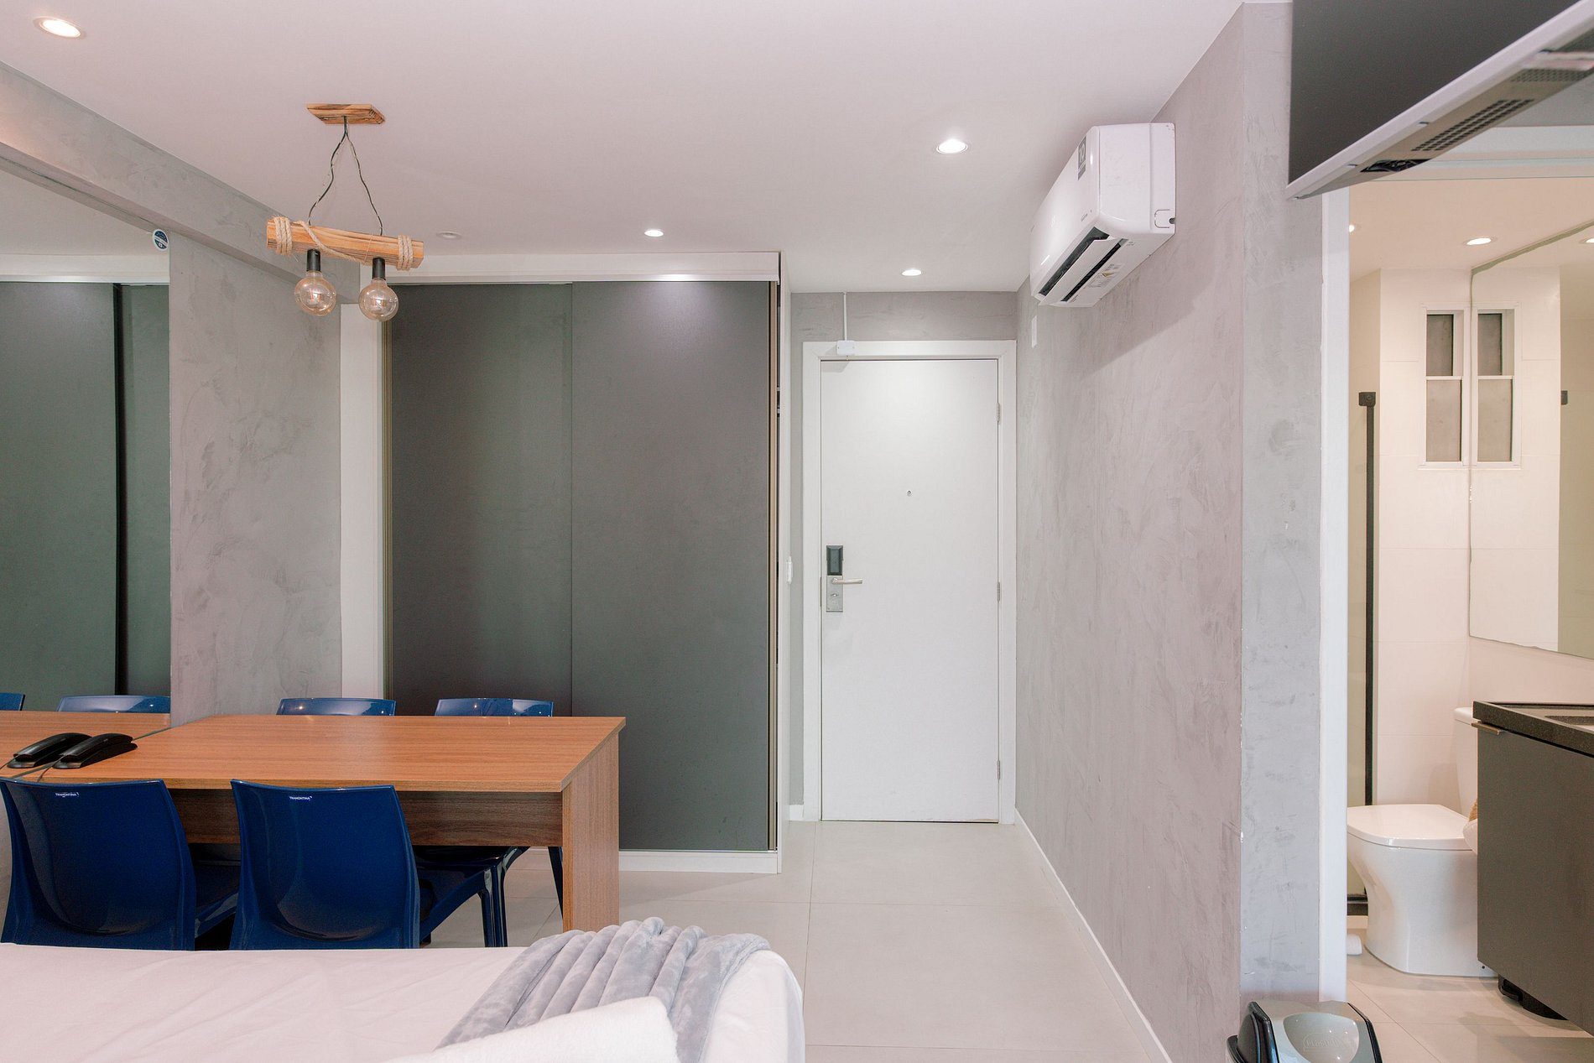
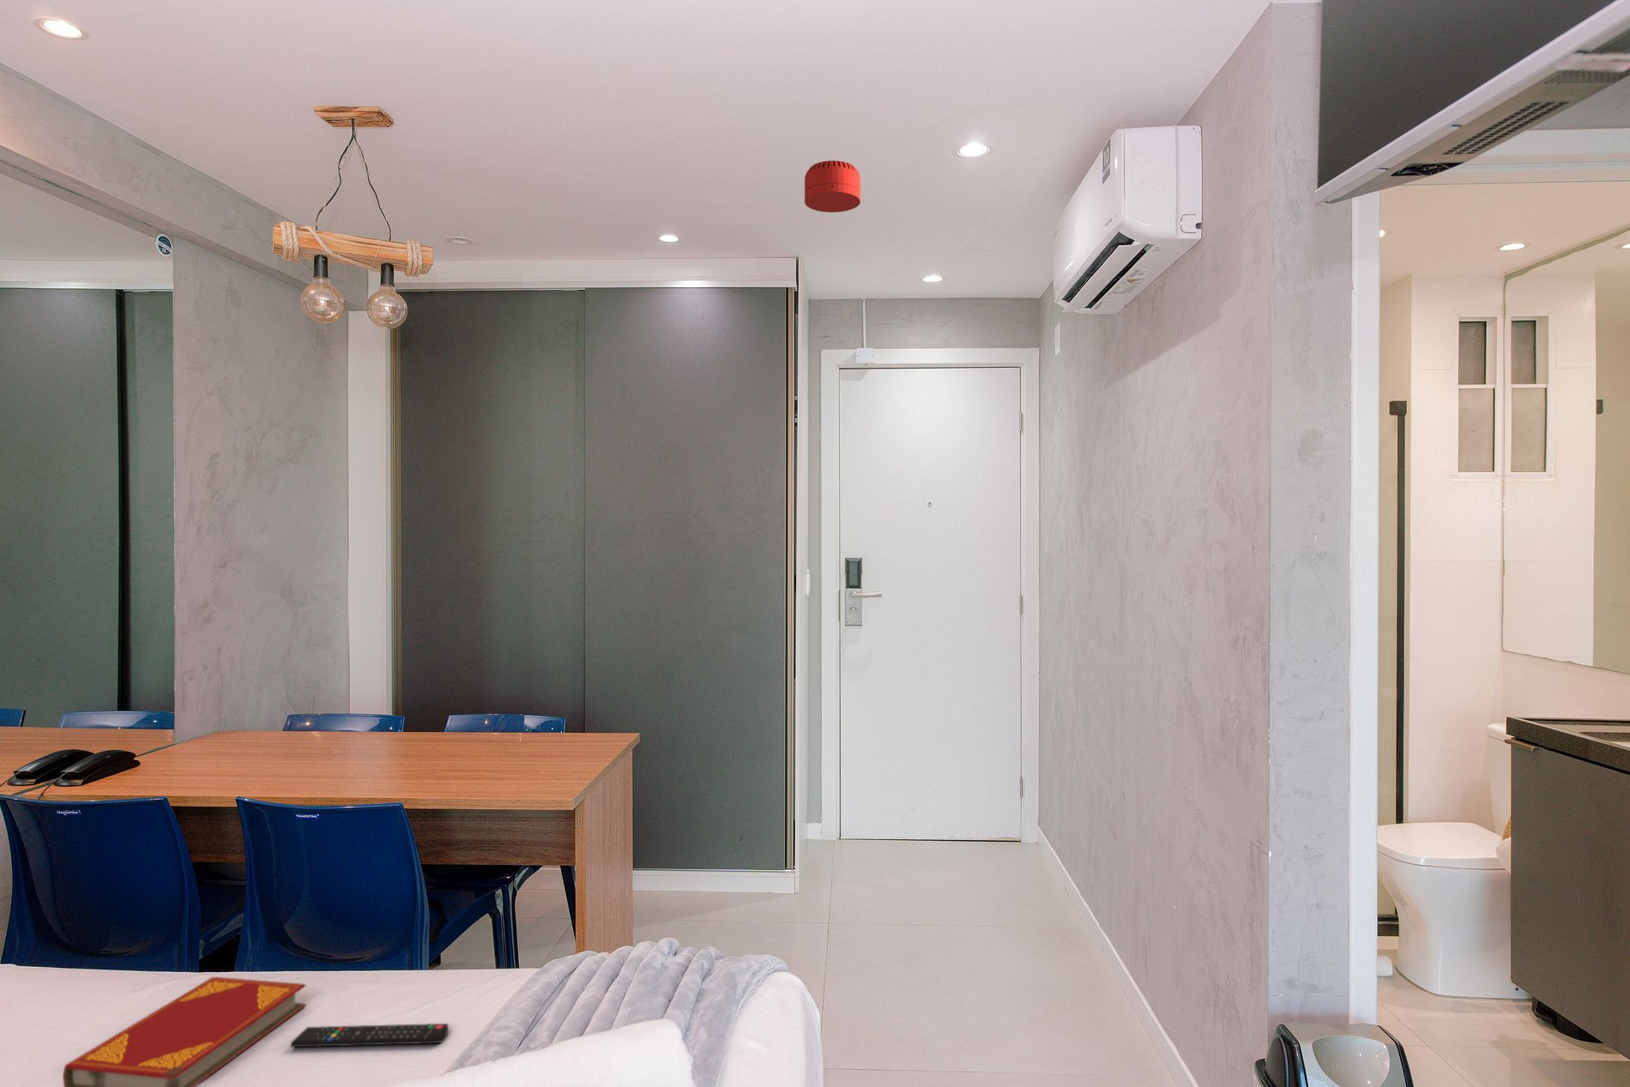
+ remote control [290,1023,449,1047]
+ hardback book [62,977,307,1087]
+ smoke detector [804,160,861,214]
